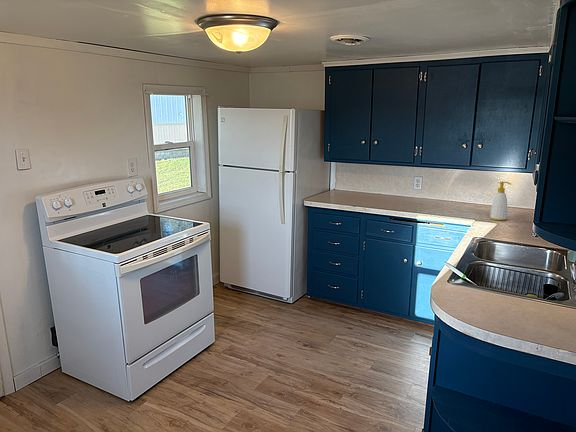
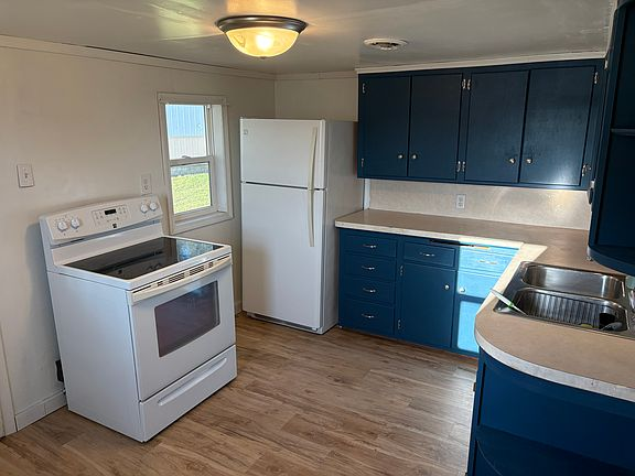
- soap bottle [489,181,512,222]
